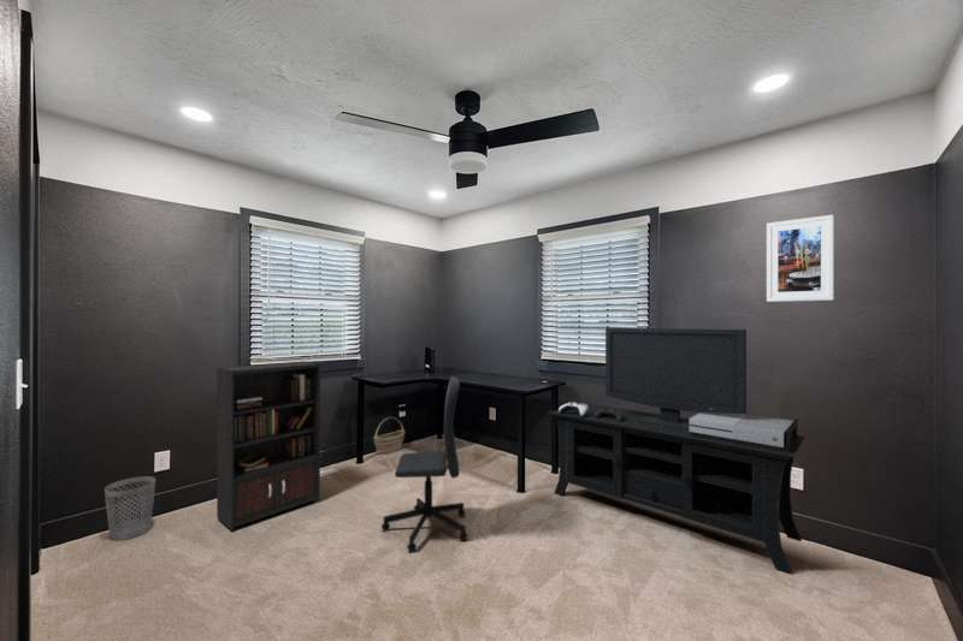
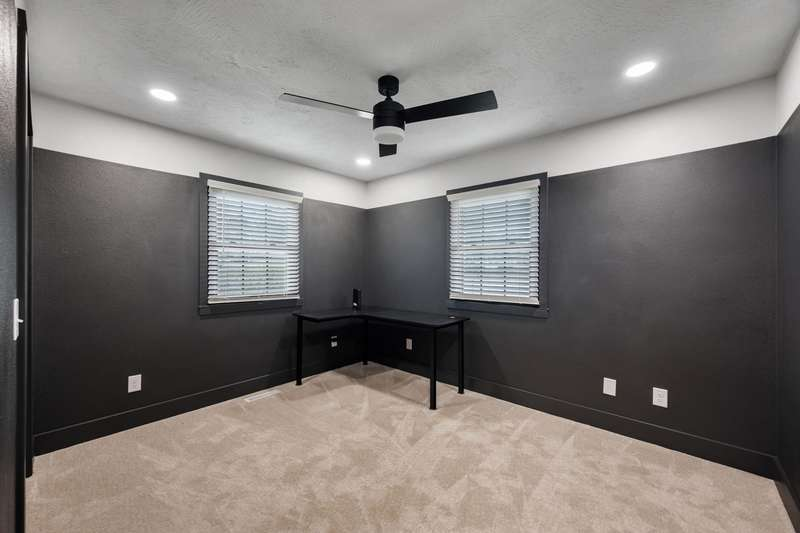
- wastebasket [104,475,156,541]
- media console [548,326,807,575]
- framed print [766,214,835,303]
- basket [373,416,406,456]
- office chair [380,375,469,553]
- bookcase [215,360,321,532]
